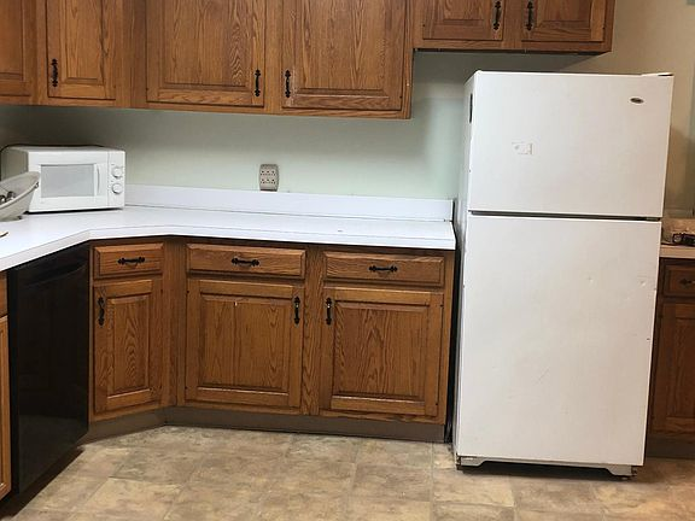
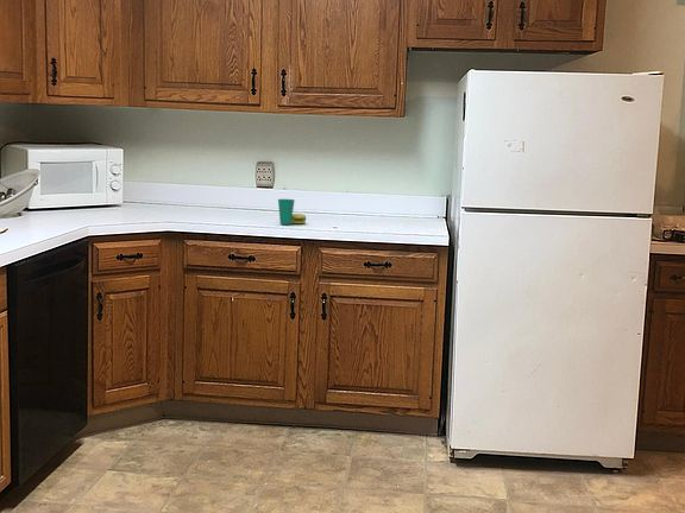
+ cup [277,198,308,226]
